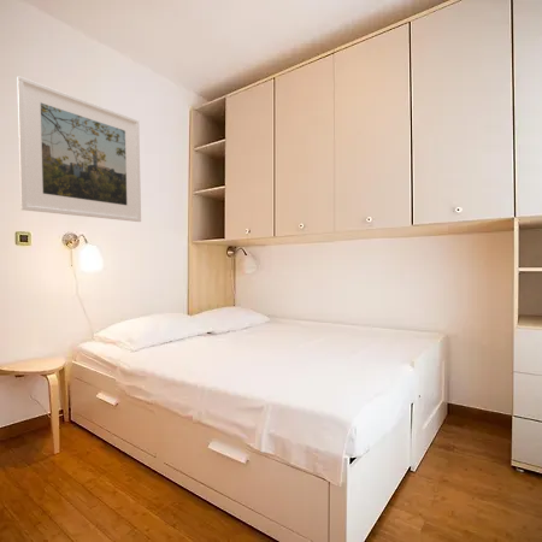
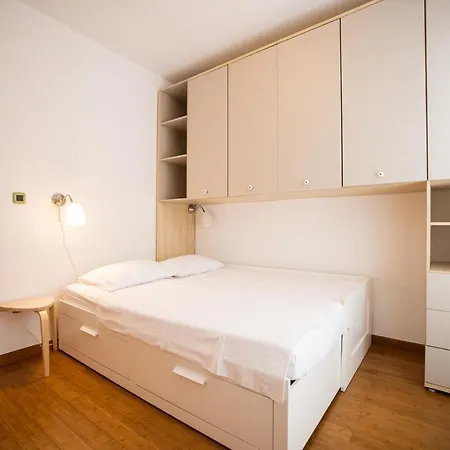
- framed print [16,75,142,223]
